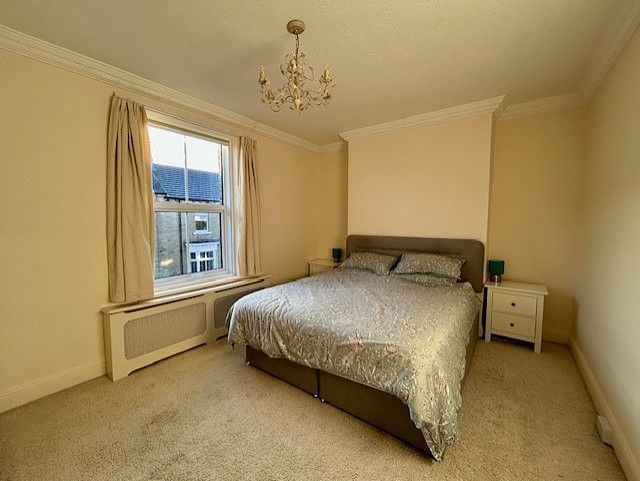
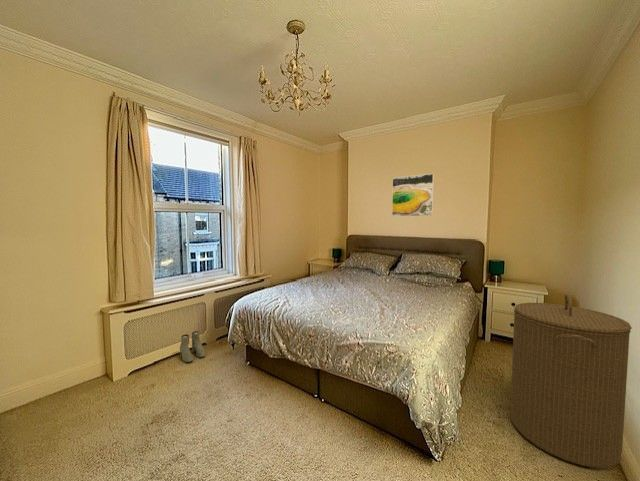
+ boots [179,330,206,363]
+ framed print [391,173,435,218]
+ laundry hamper [509,293,633,469]
